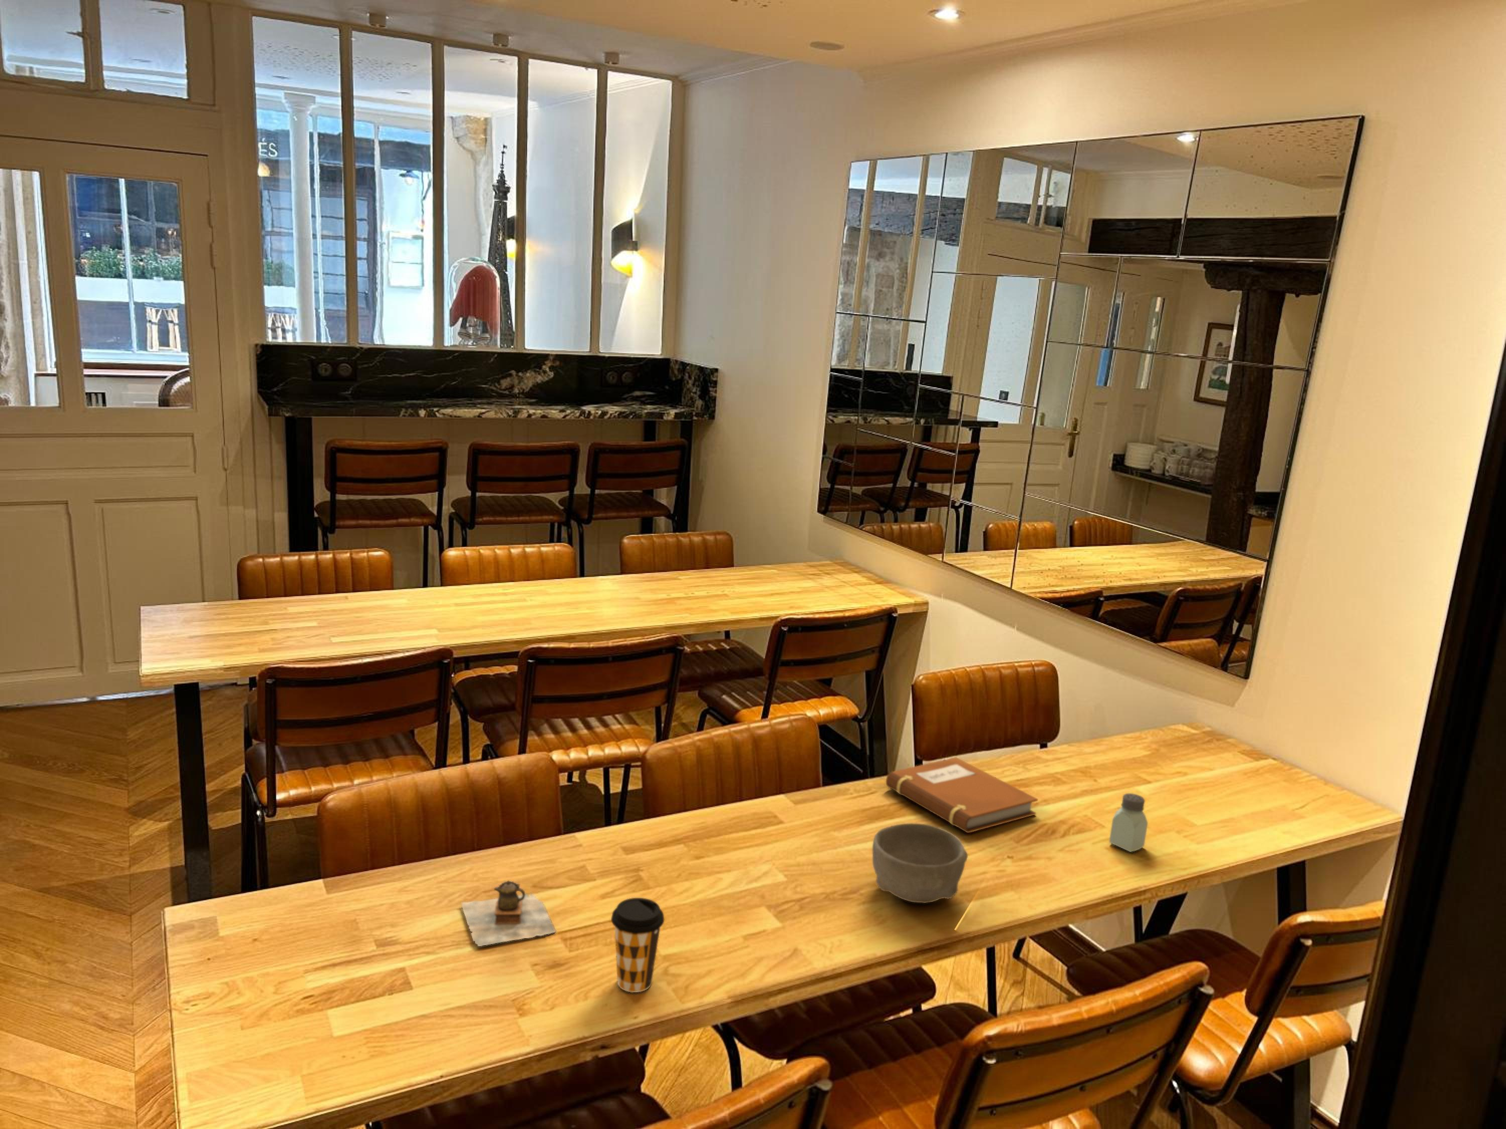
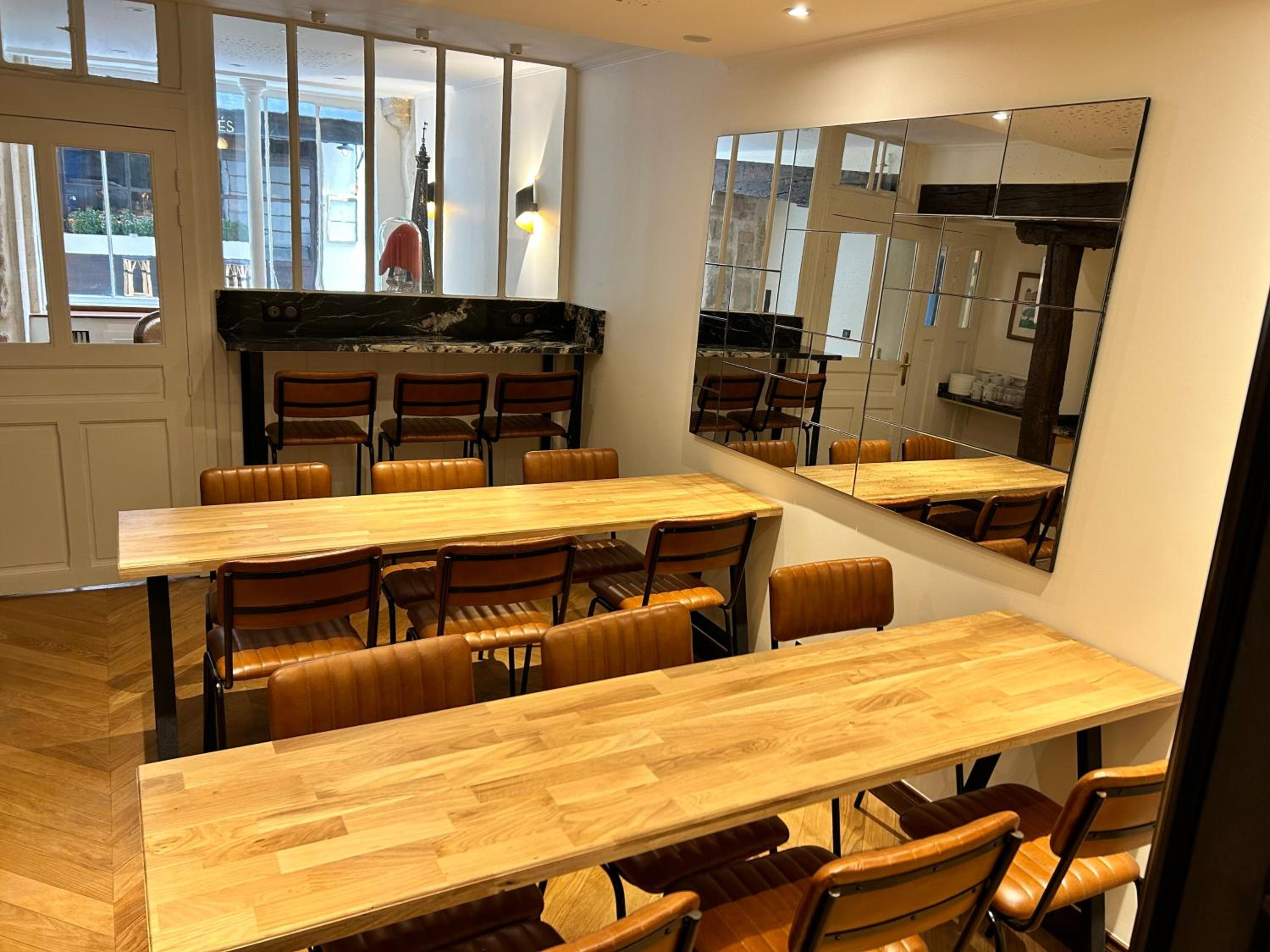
- saltshaker [1109,793,1149,853]
- notebook [886,757,1039,834]
- bowl [872,823,969,904]
- teapot [461,880,556,946]
- coffee cup [611,898,664,993]
